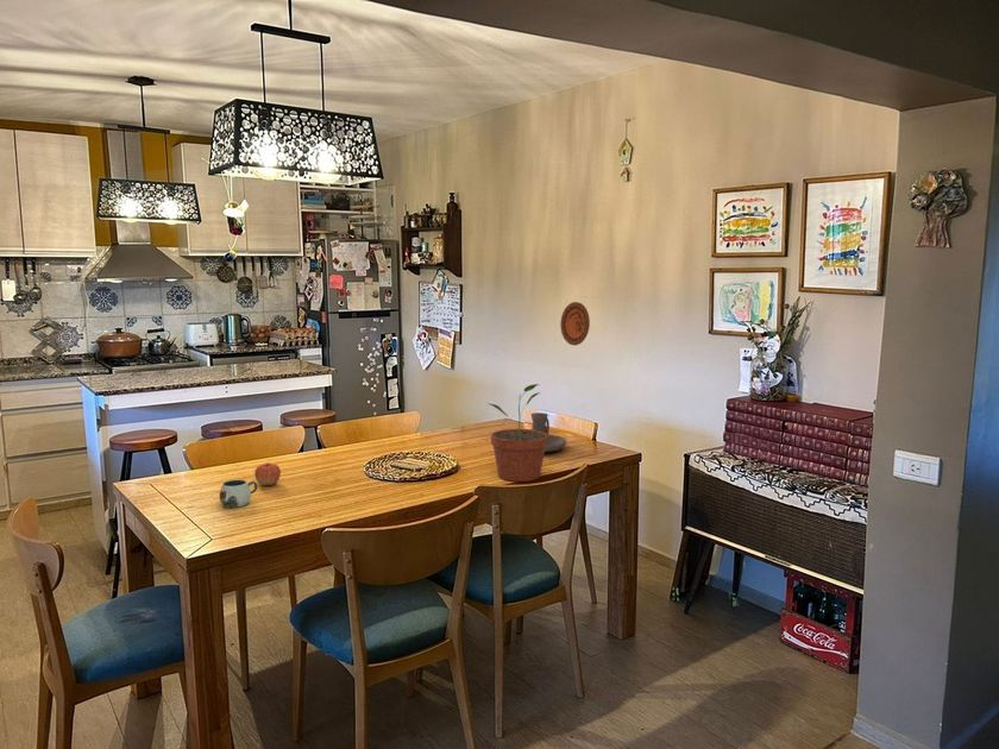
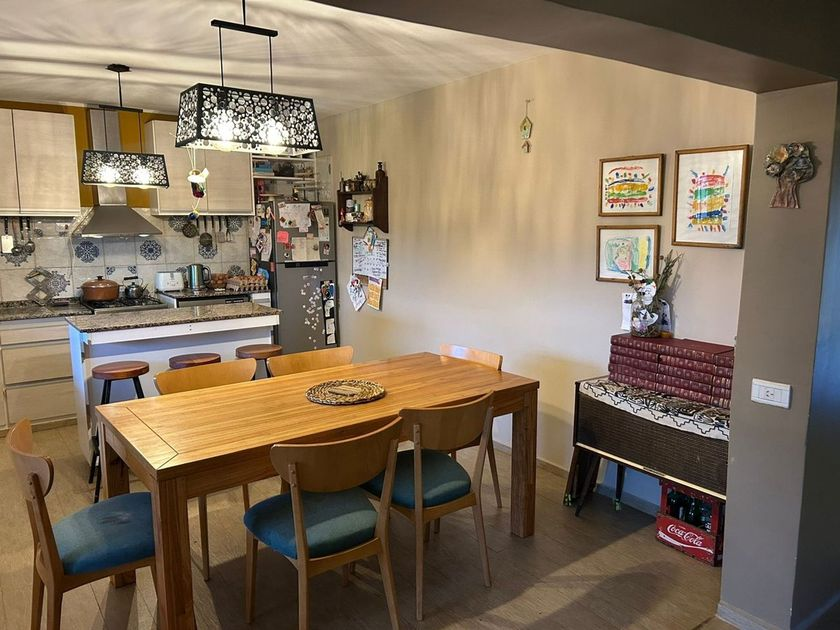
- mug [219,479,258,509]
- candle holder [529,411,567,453]
- decorative plate [559,301,591,346]
- apple [253,461,282,486]
- potted plant [488,383,548,483]
